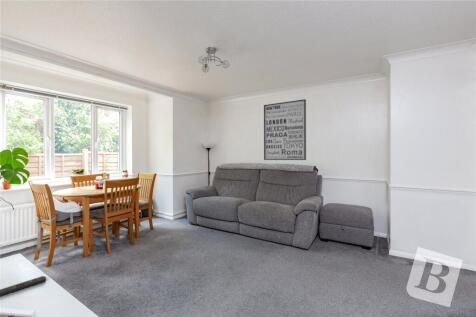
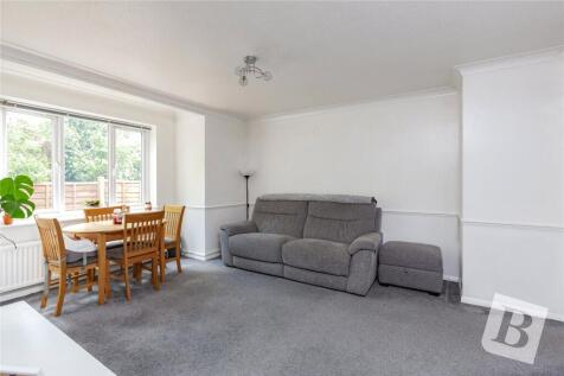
- remote control [0,275,47,297]
- wall art [263,98,307,161]
